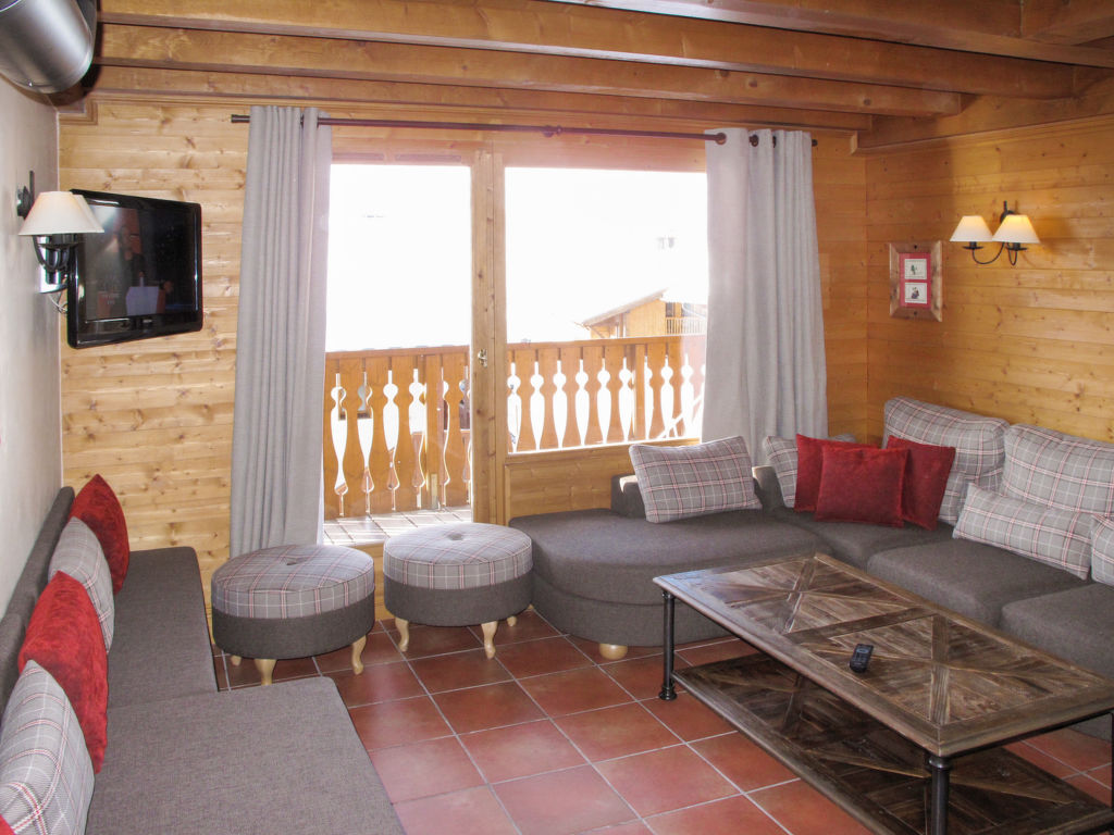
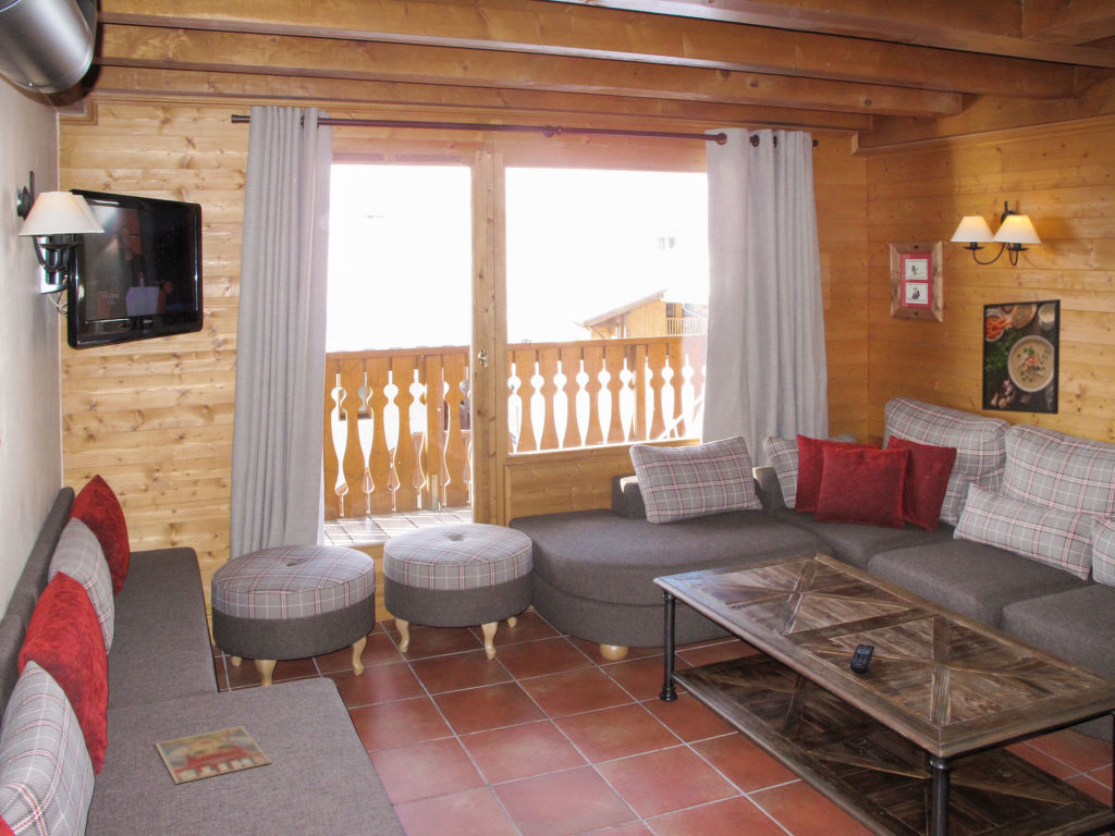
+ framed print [981,298,1062,416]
+ magazine [154,725,273,785]
